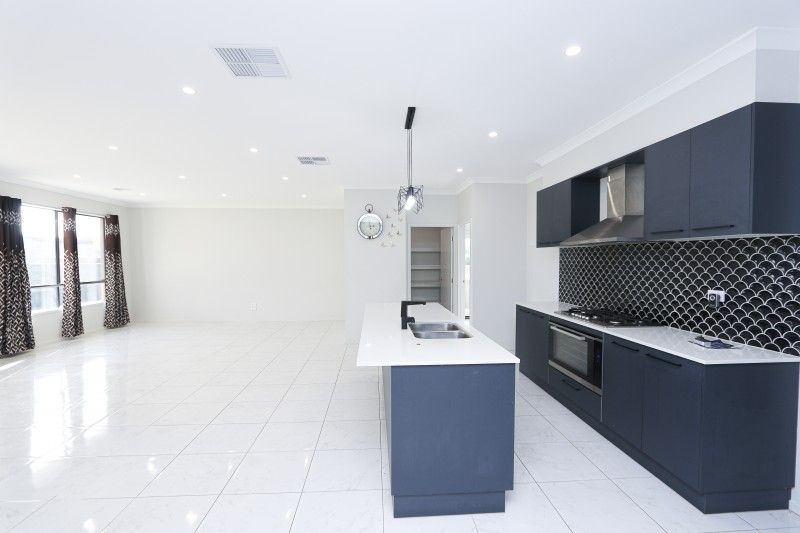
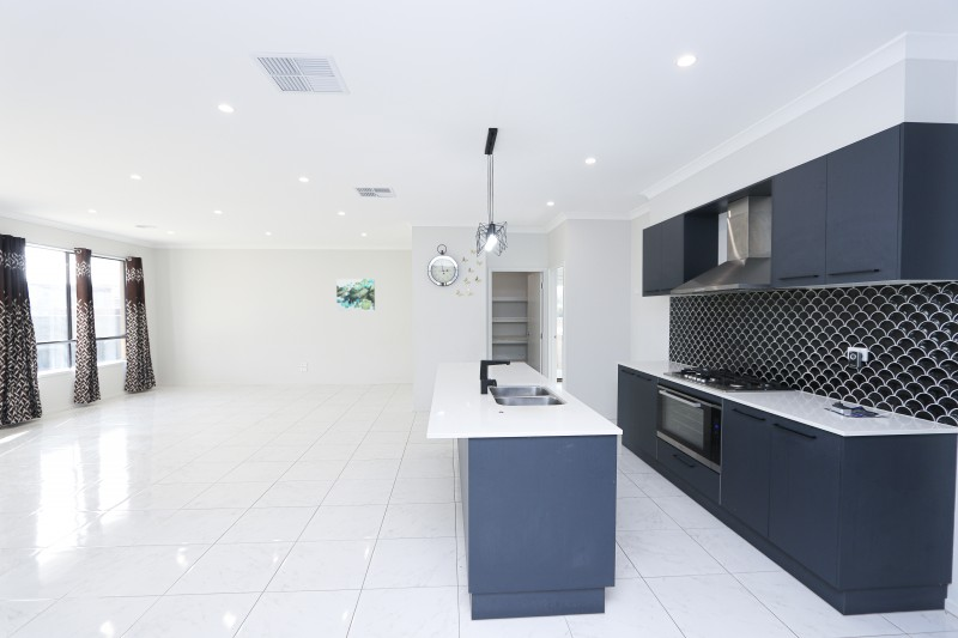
+ wall art [335,278,376,312]
